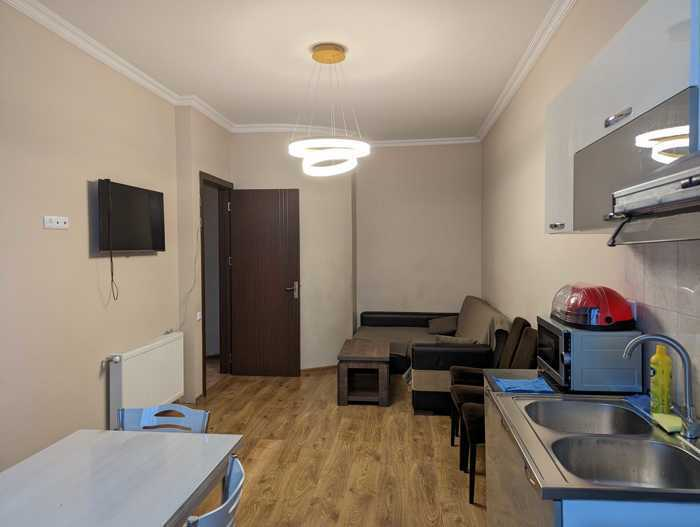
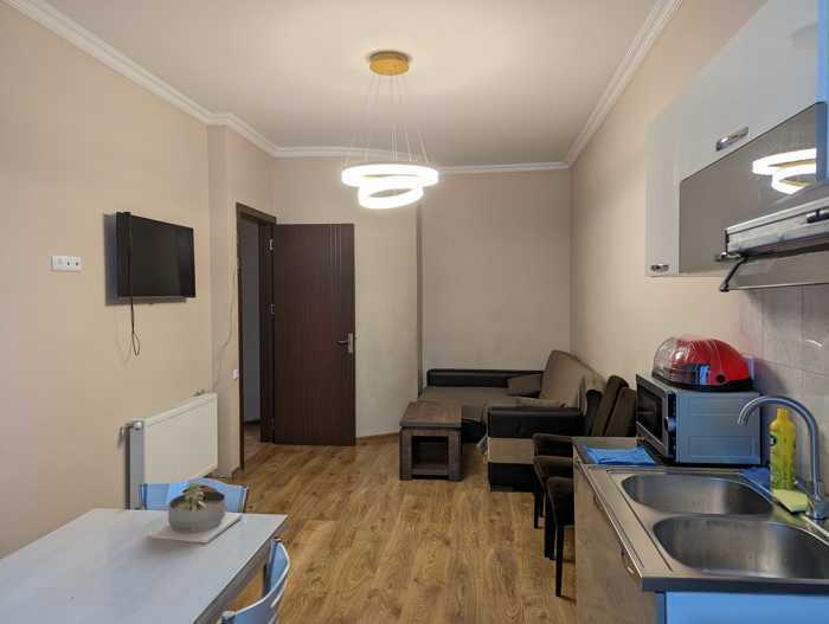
+ succulent planter [147,481,244,545]
